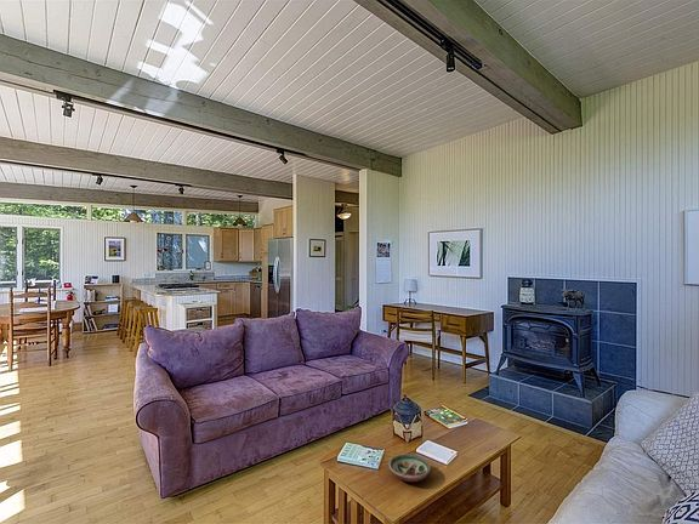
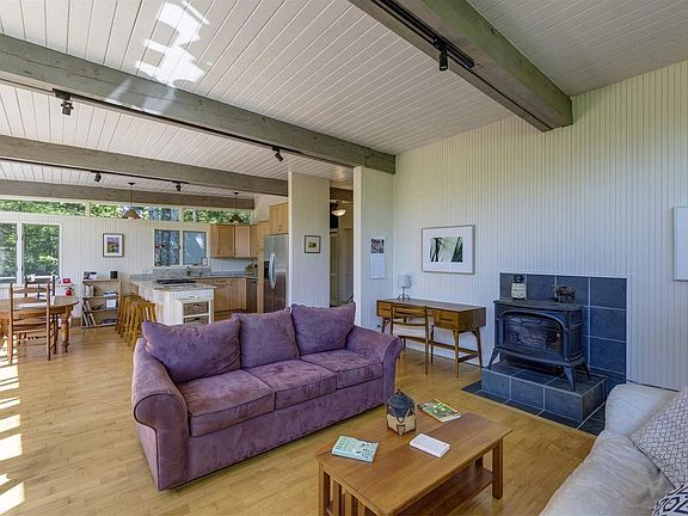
- decorative bowl [388,452,432,483]
